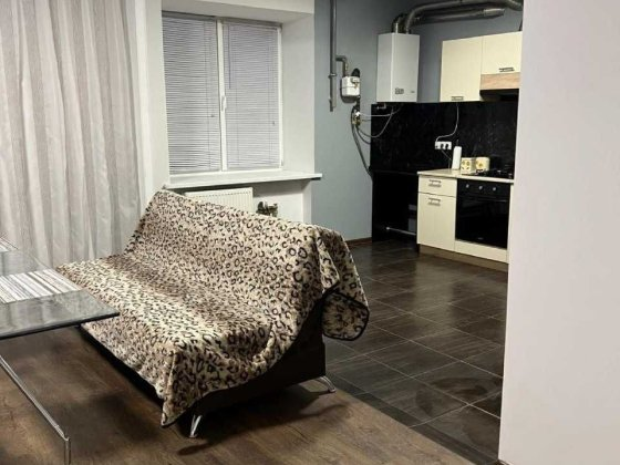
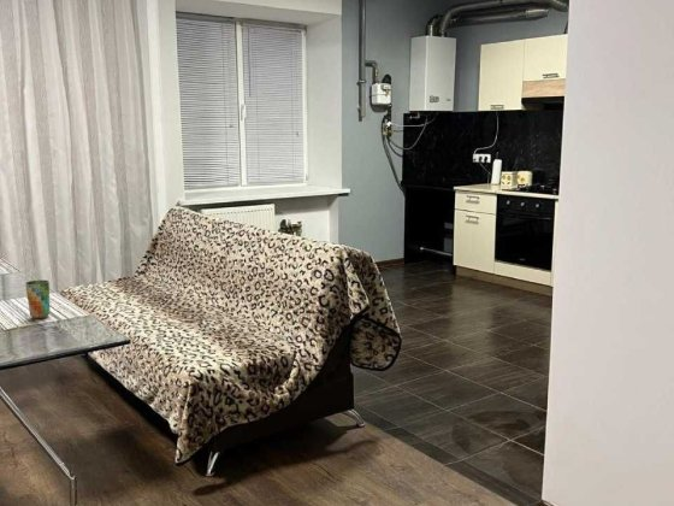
+ cup [24,280,51,319]
